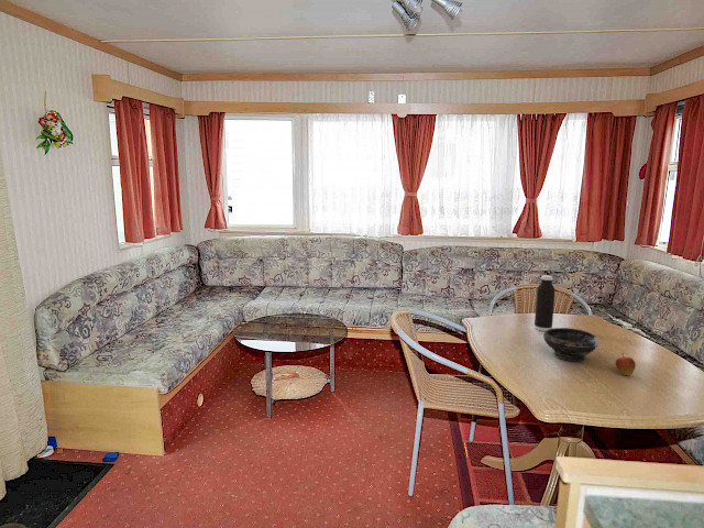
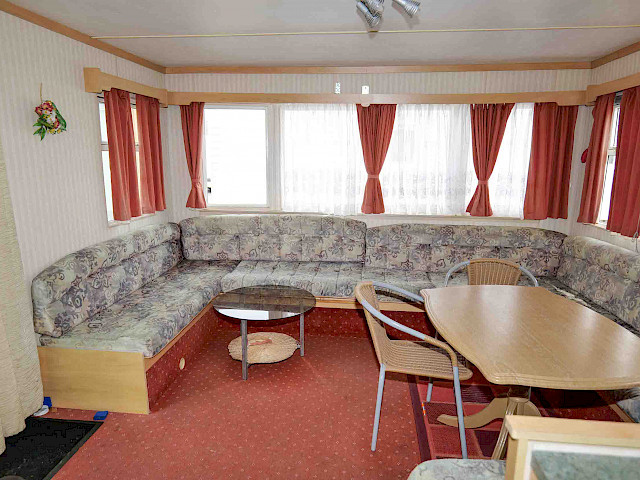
- water bottle [534,274,557,332]
- fruit [615,352,637,376]
- bowl [542,327,601,363]
